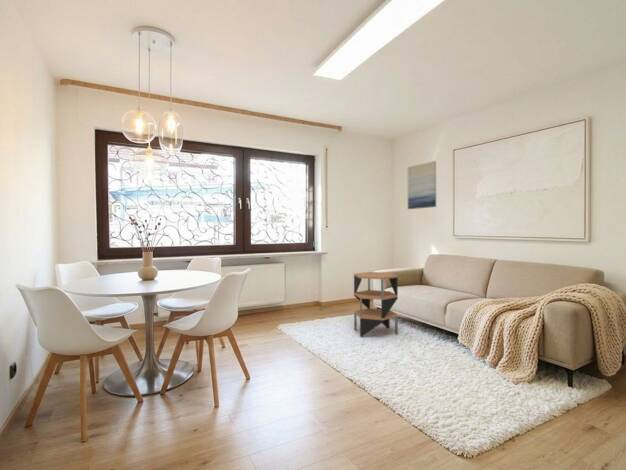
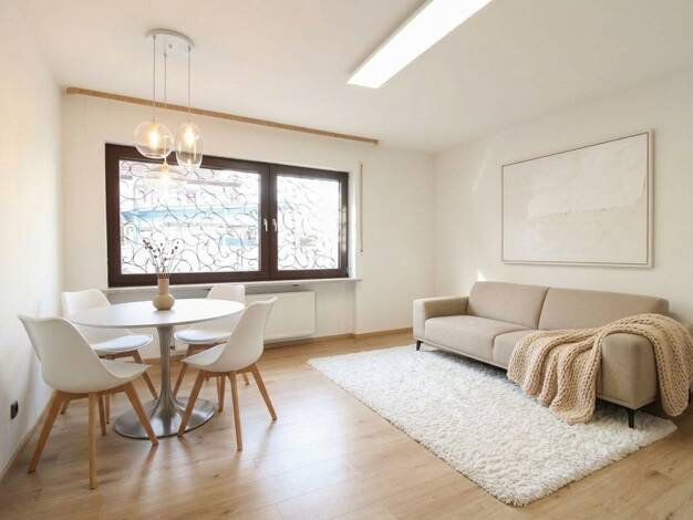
- wall art [407,160,437,210]
- side table [353,271,399,338]
